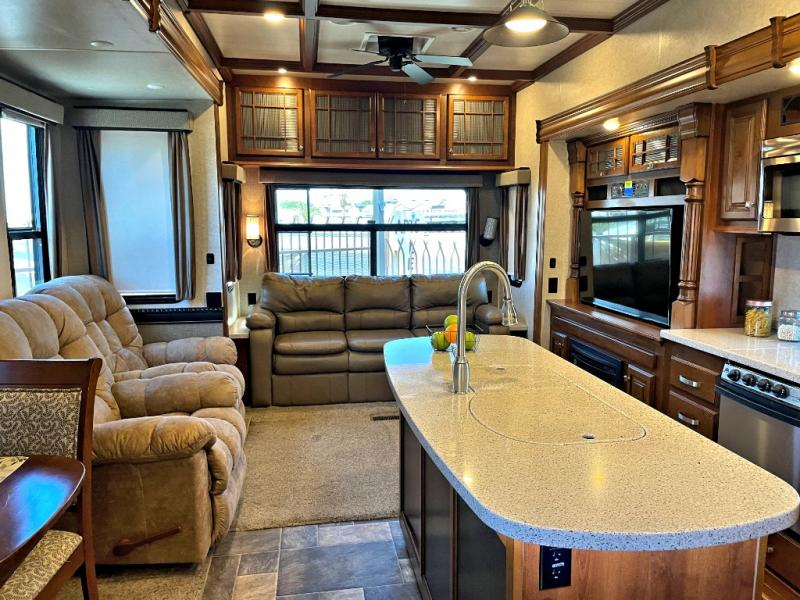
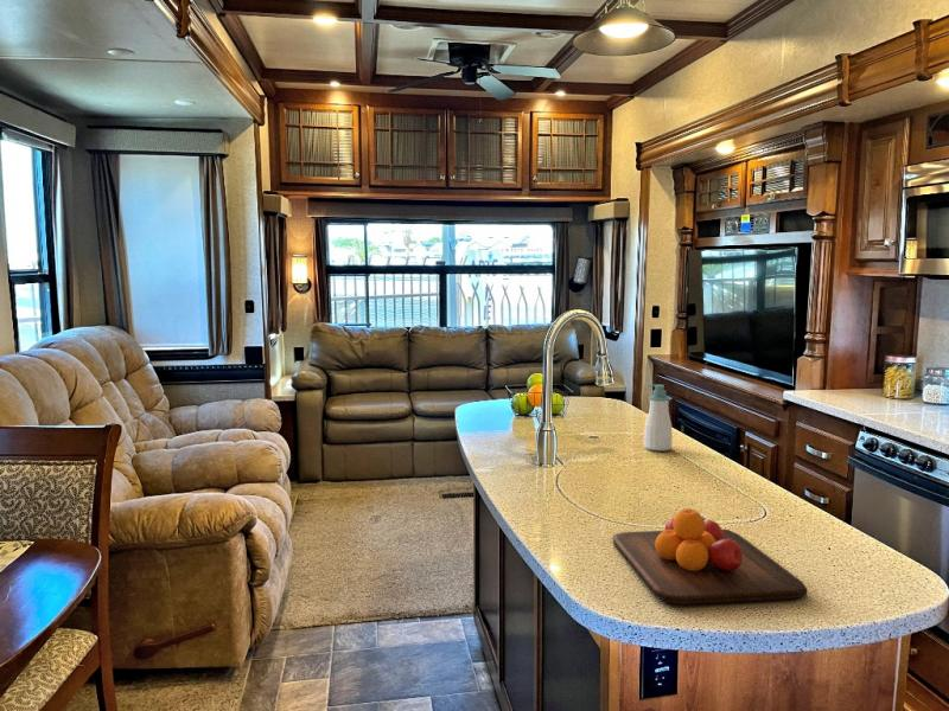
+ soap bottle [643,383,674,451]
+ chopping board [612,507,808,606]
